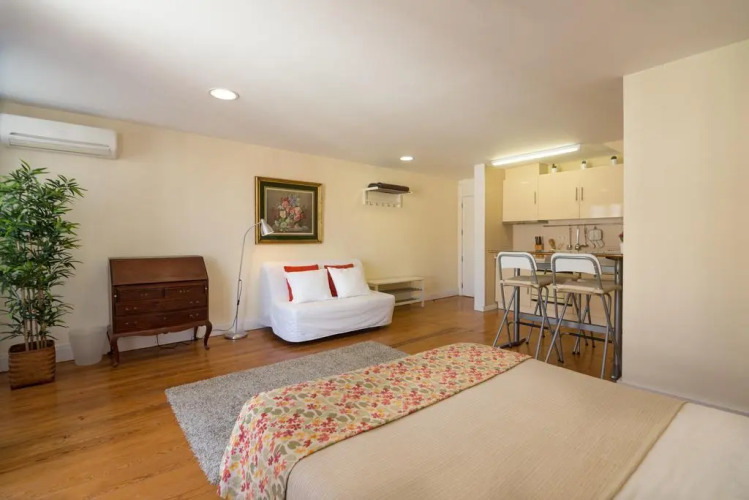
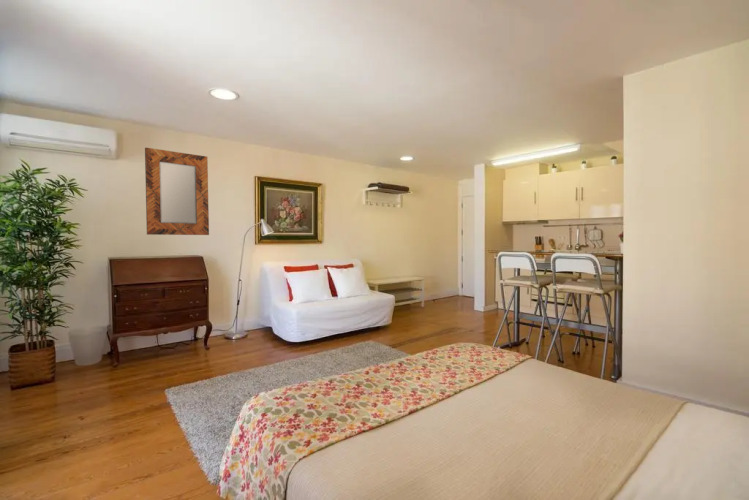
+ home mirror [144,147,210,236]
